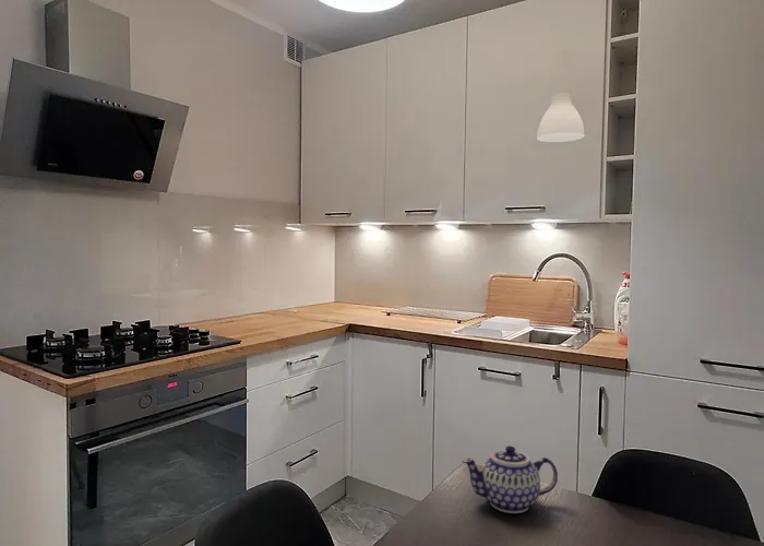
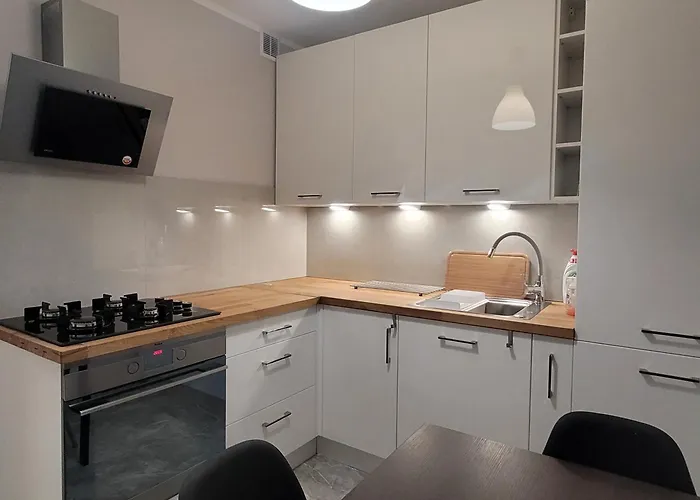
- teapot [461,444,559,514]
